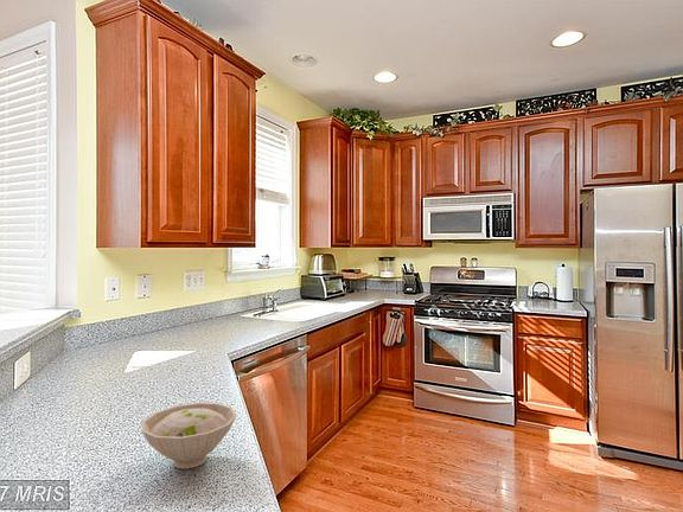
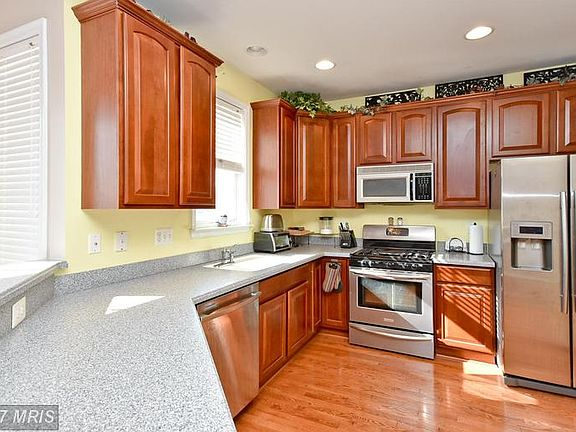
- bowl [140,402,238,469]
